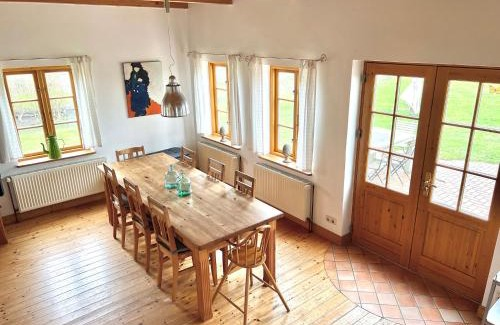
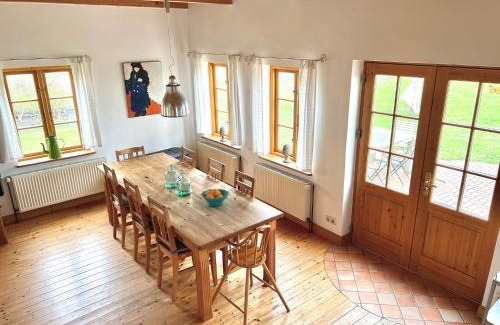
+ fruit bowl [200,188,230,207]
